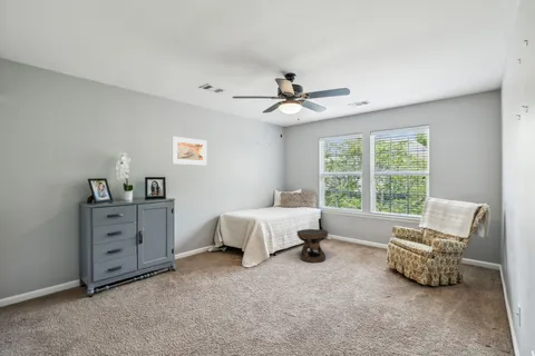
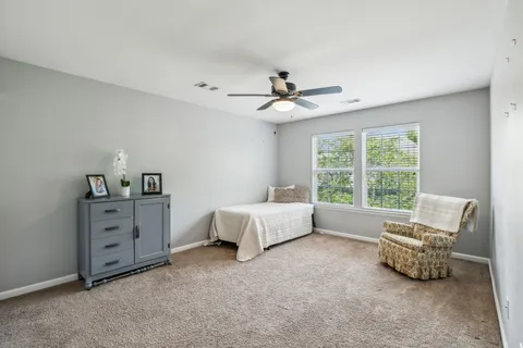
- side table [296,228,329,264]
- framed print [172,136,208,166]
